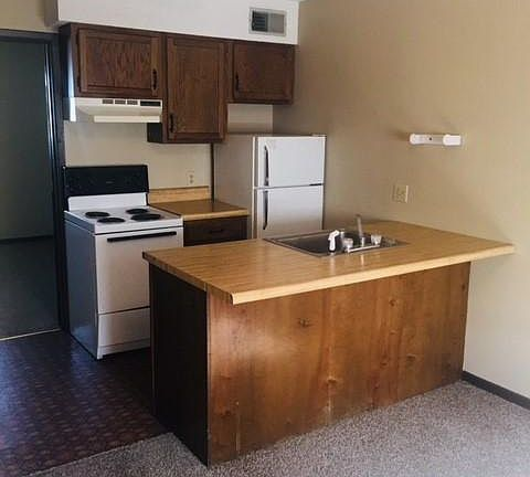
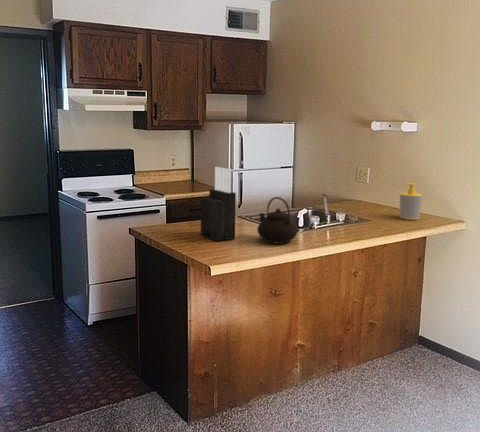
+ soap bottle [399,182,423,221]
+ teapot [256,196,299,245]
+ knife block [200,166,237,242]
